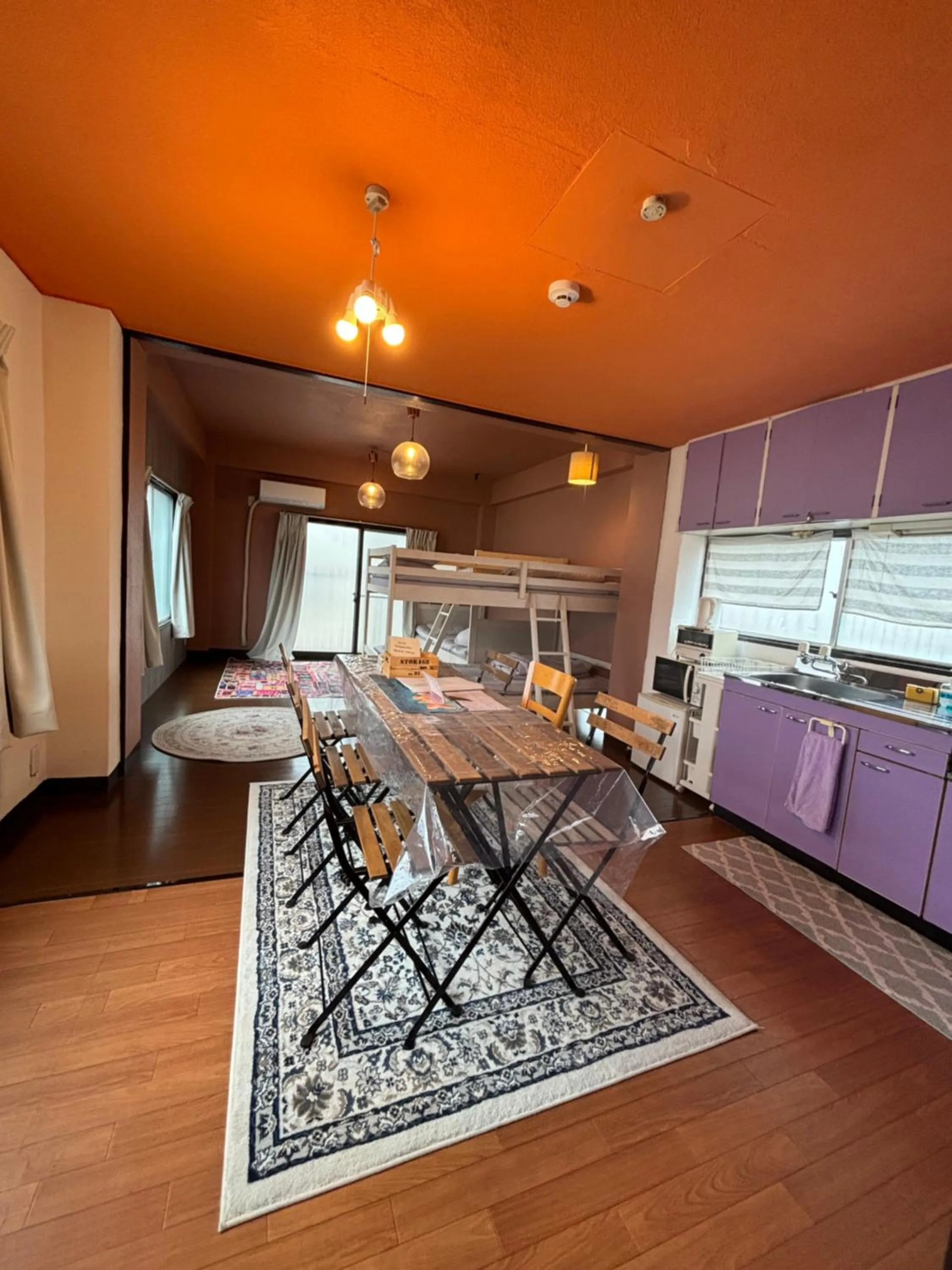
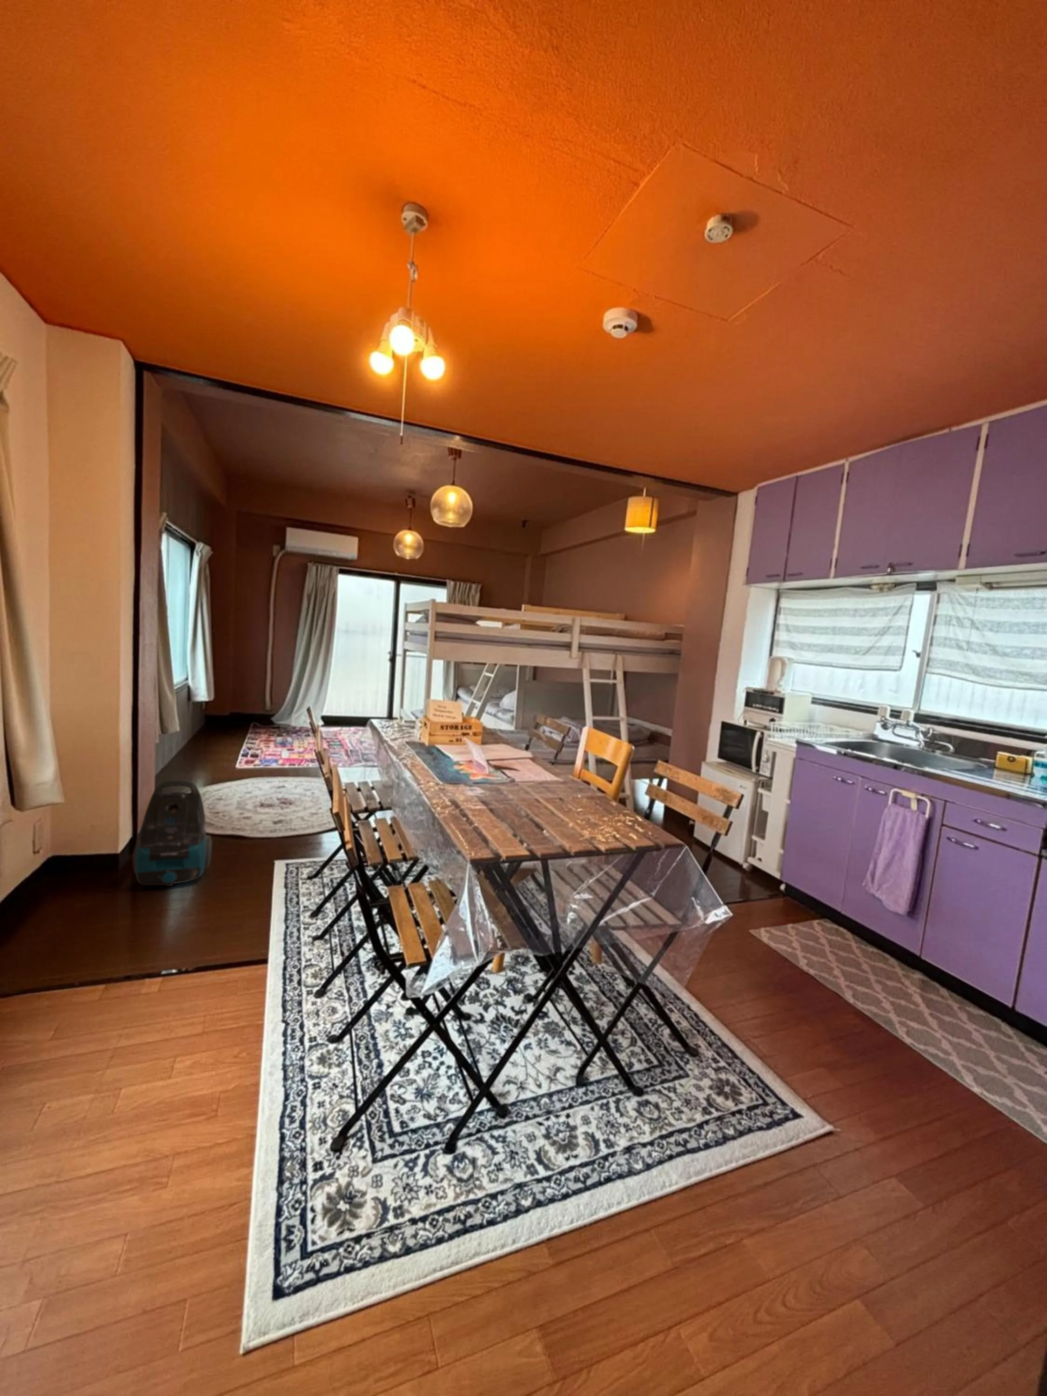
+ vacuum cleaner [132,779,212,886]
